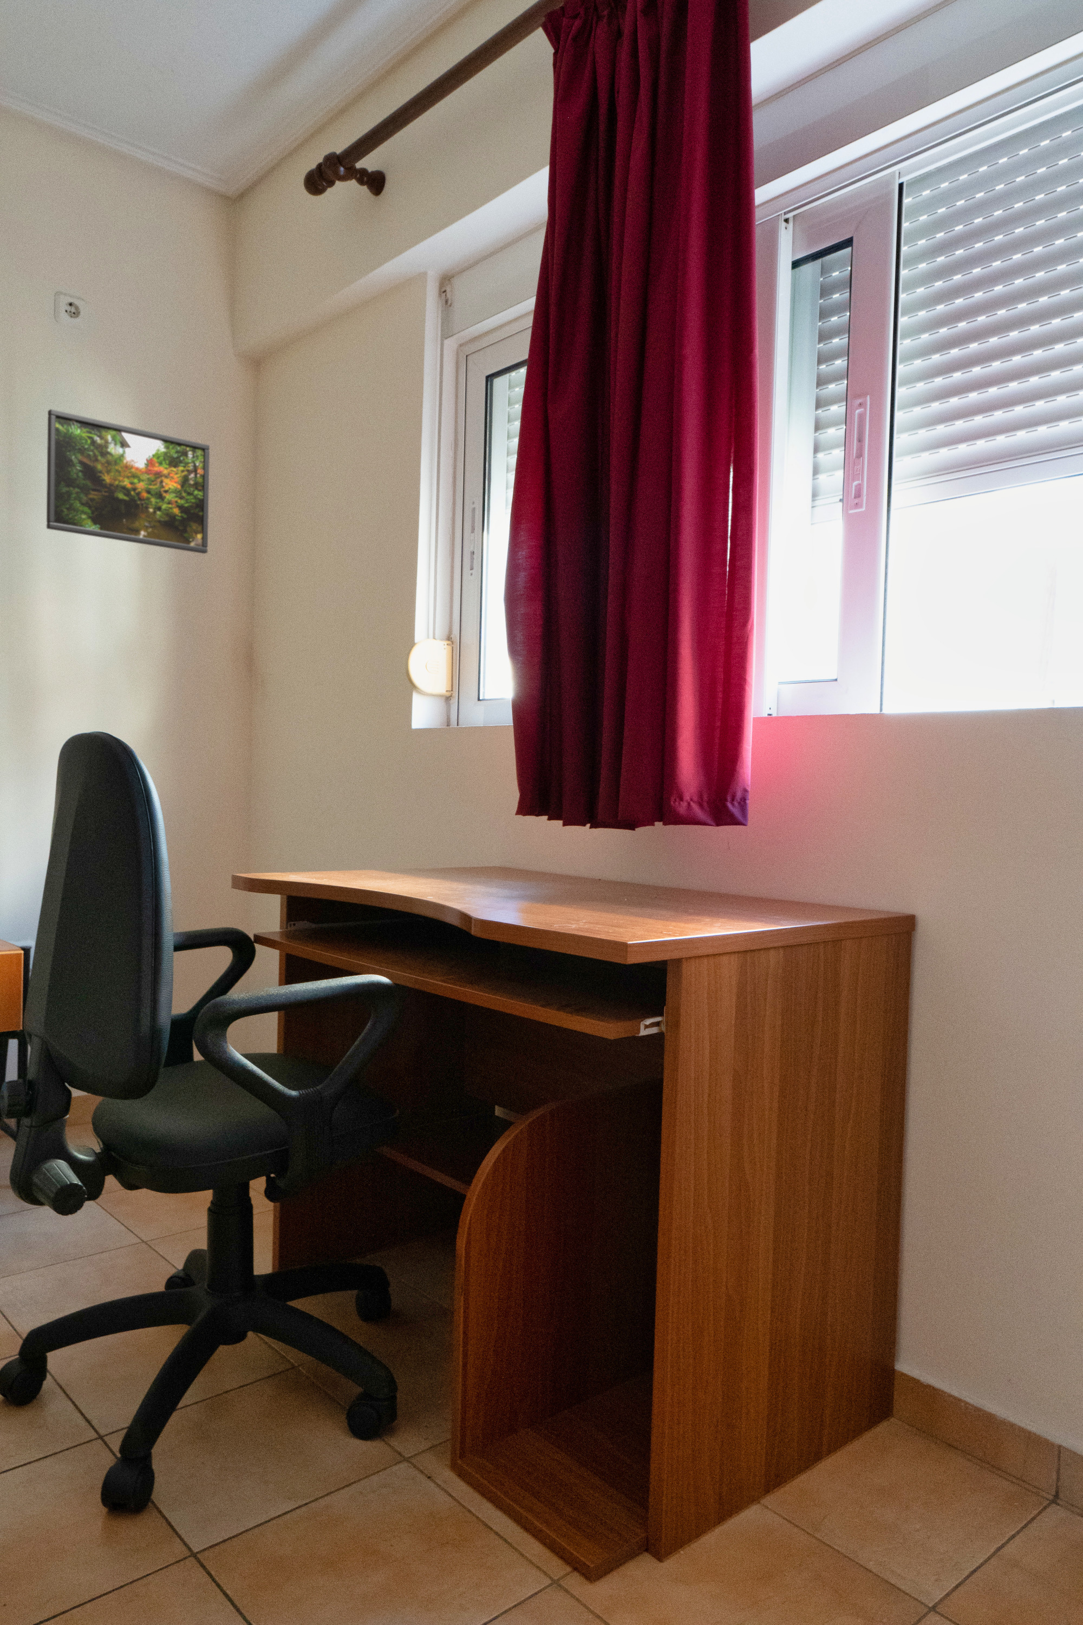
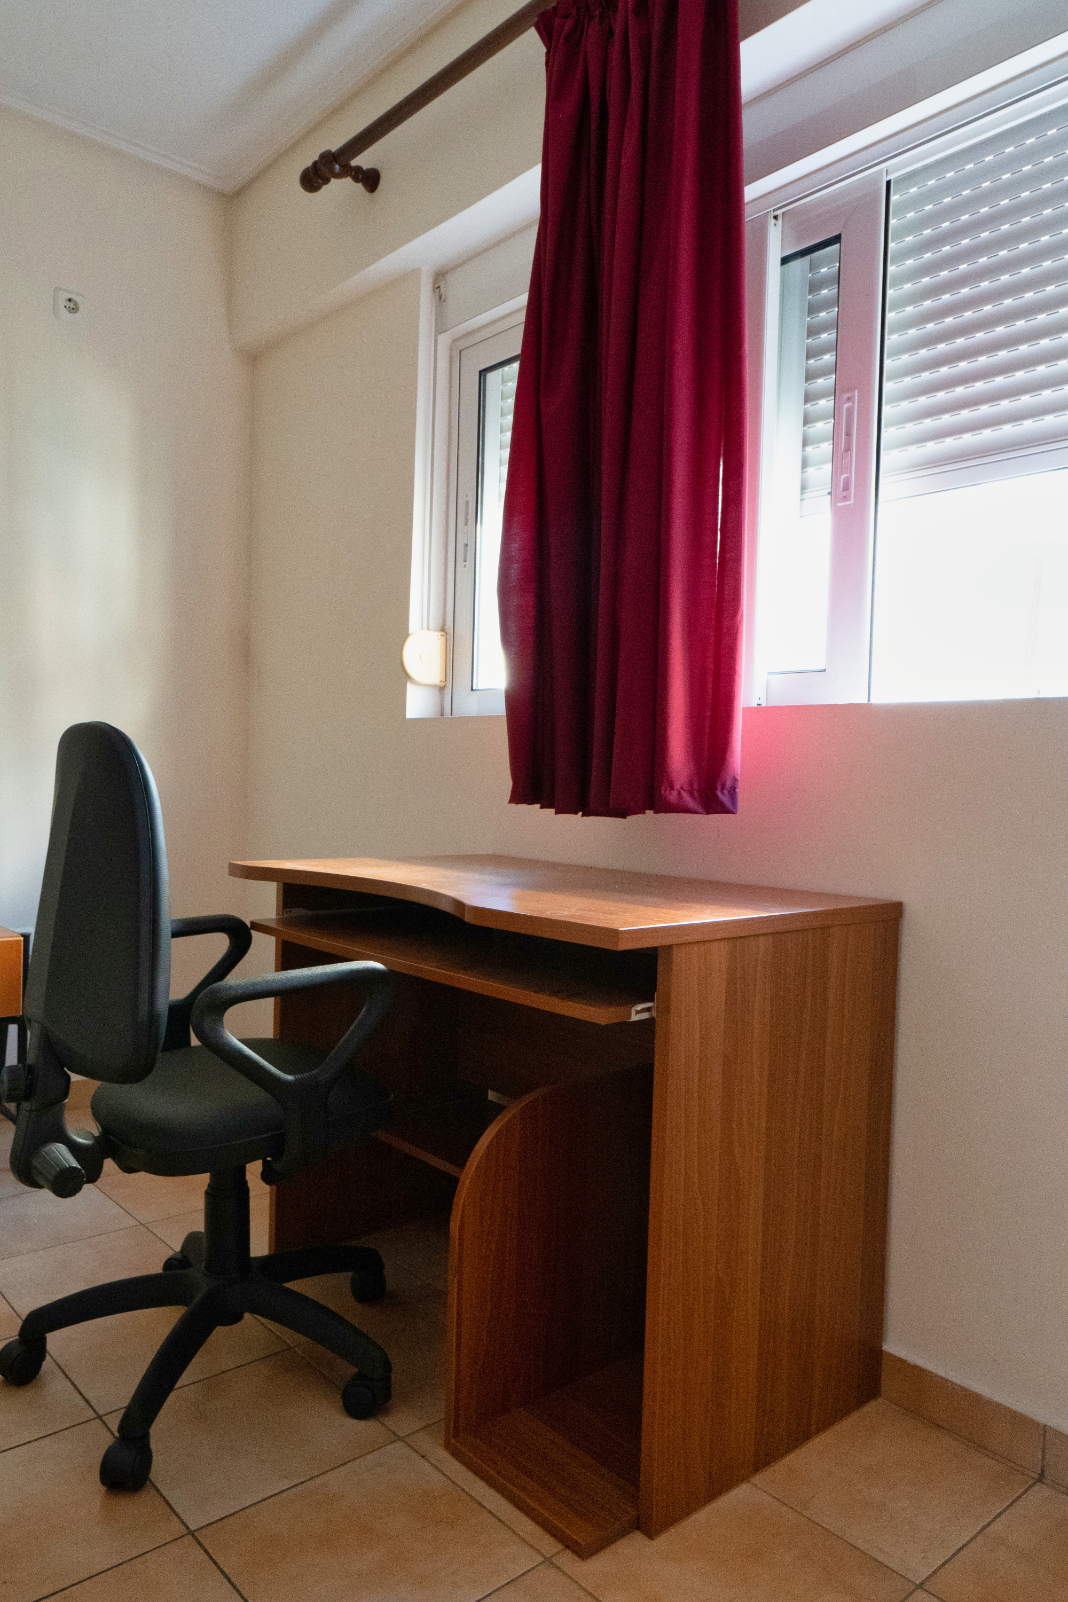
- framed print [46,409,210,554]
